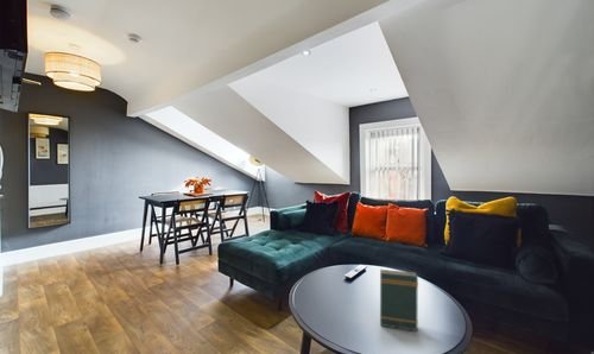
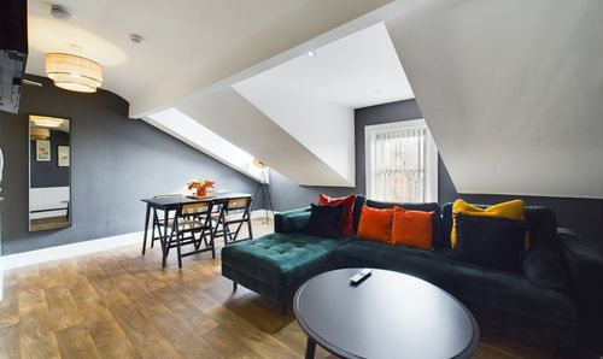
- book [379,268,419,333]
